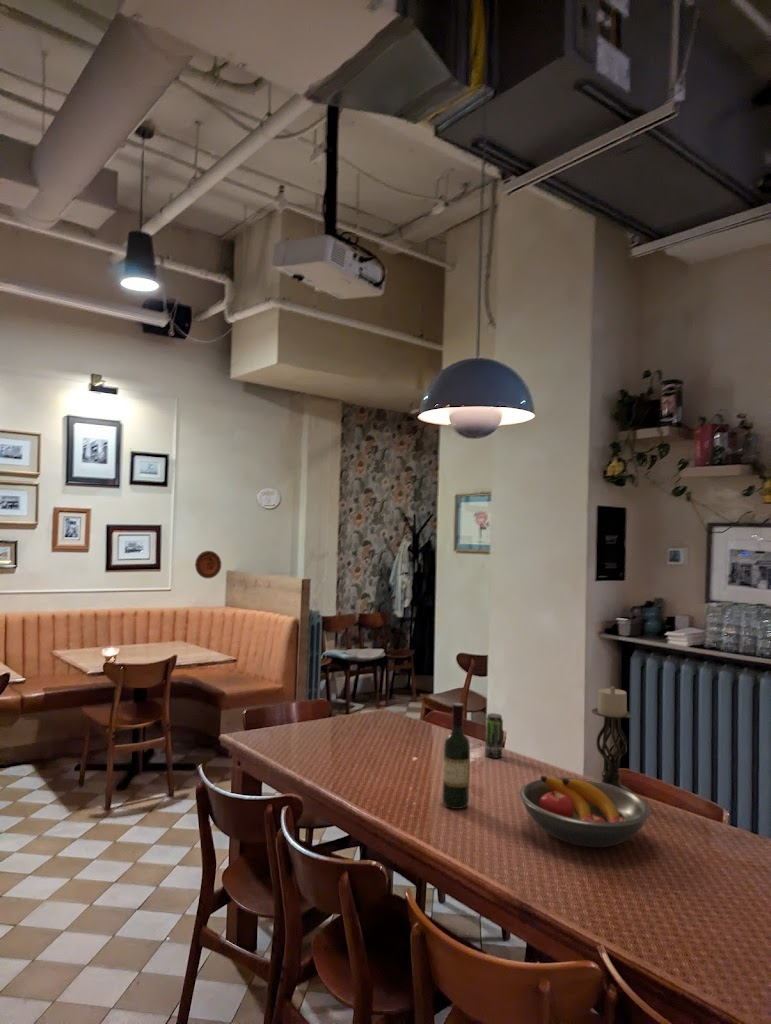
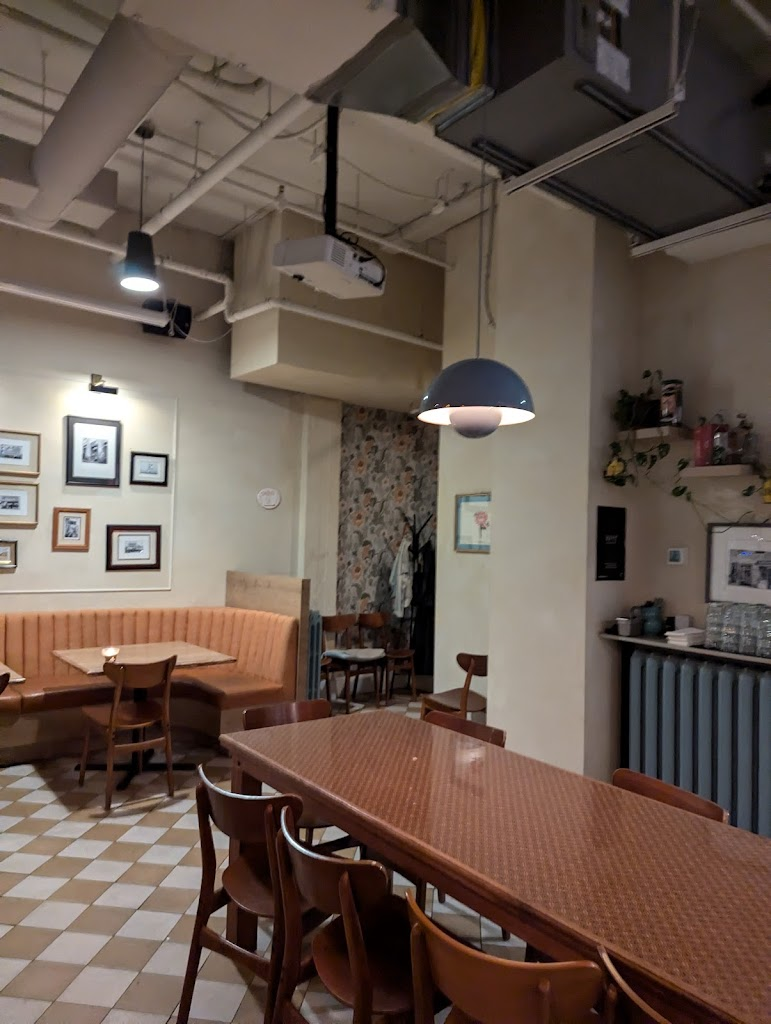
- wine bottle [441,702,471,810]
- beverage can [484,712,504,759]
- fruit bowl [519,775,651,848]
- candle holder [590,685,635,794]
- decorative plate [194,550,222,579]
